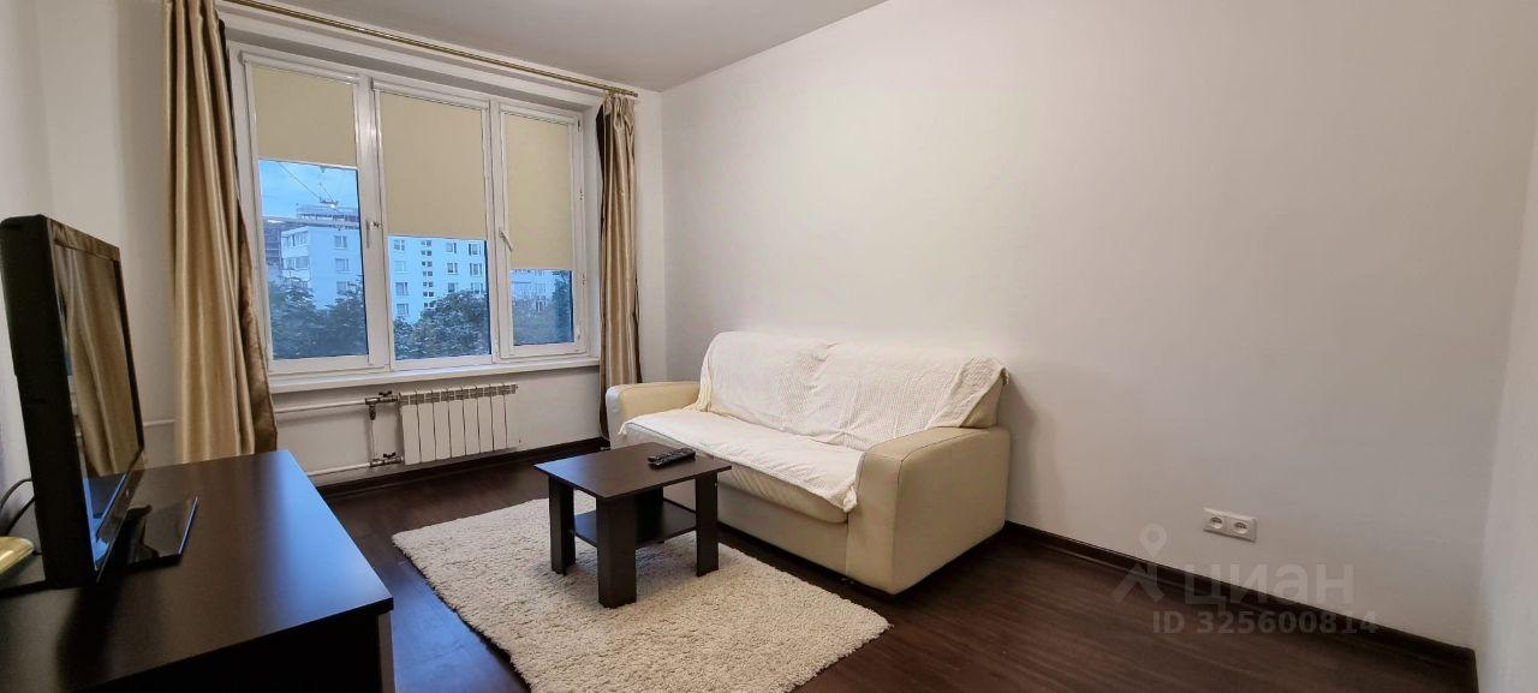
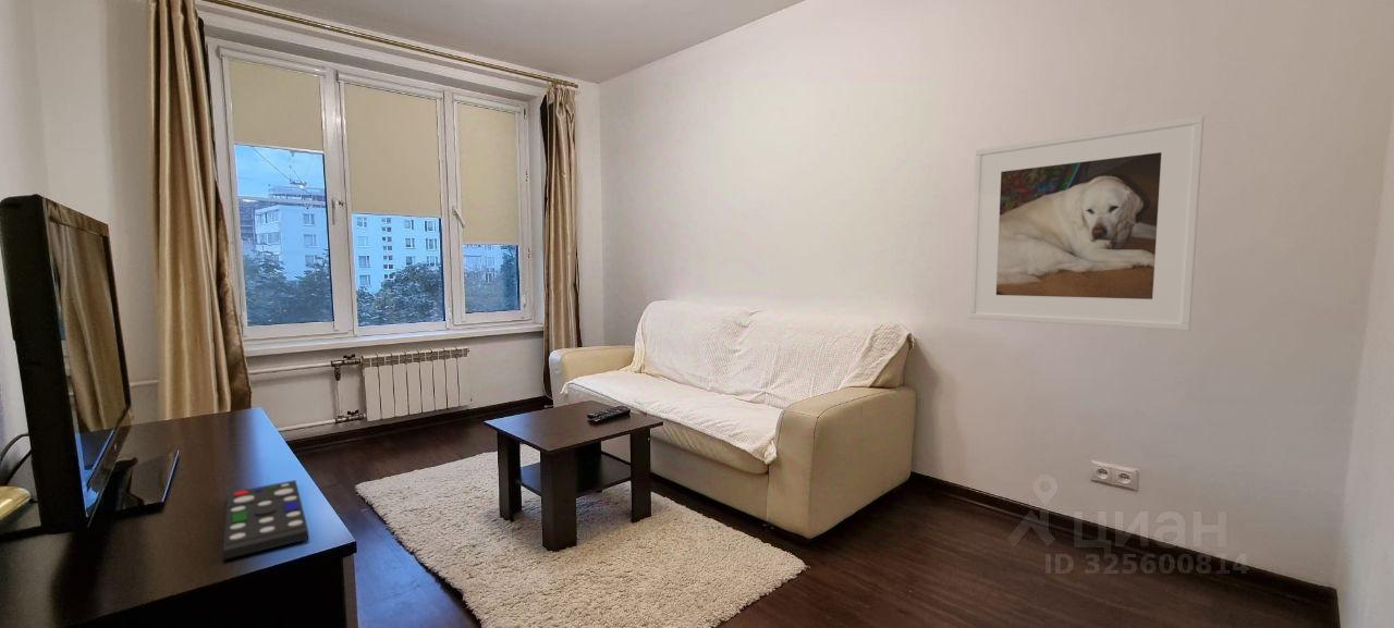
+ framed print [968,114,1206,332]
+ remote control [222,479,309,561]
